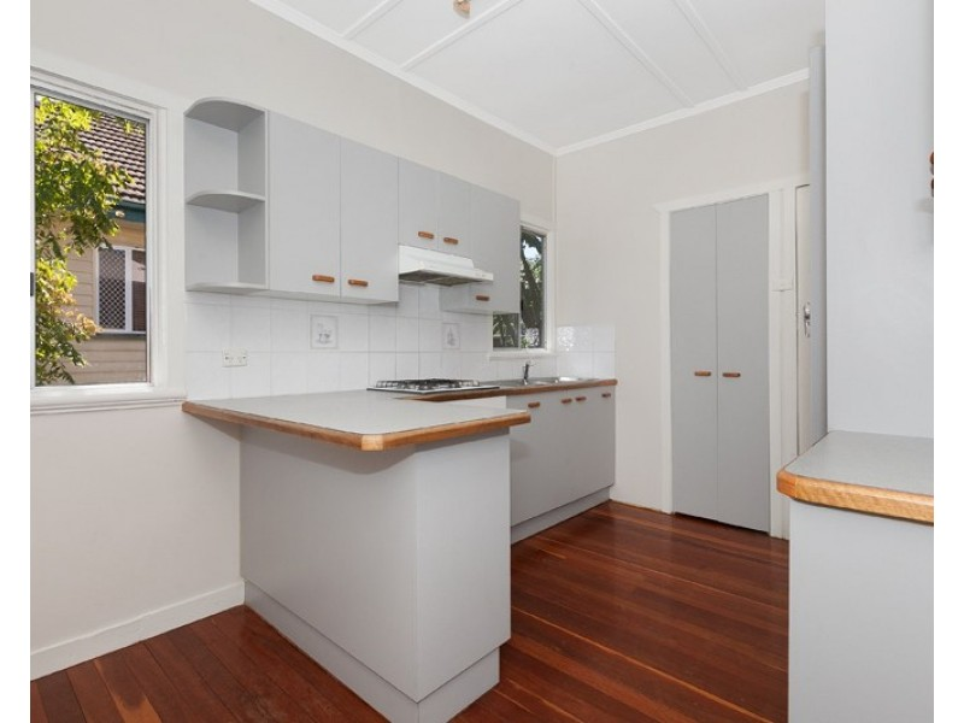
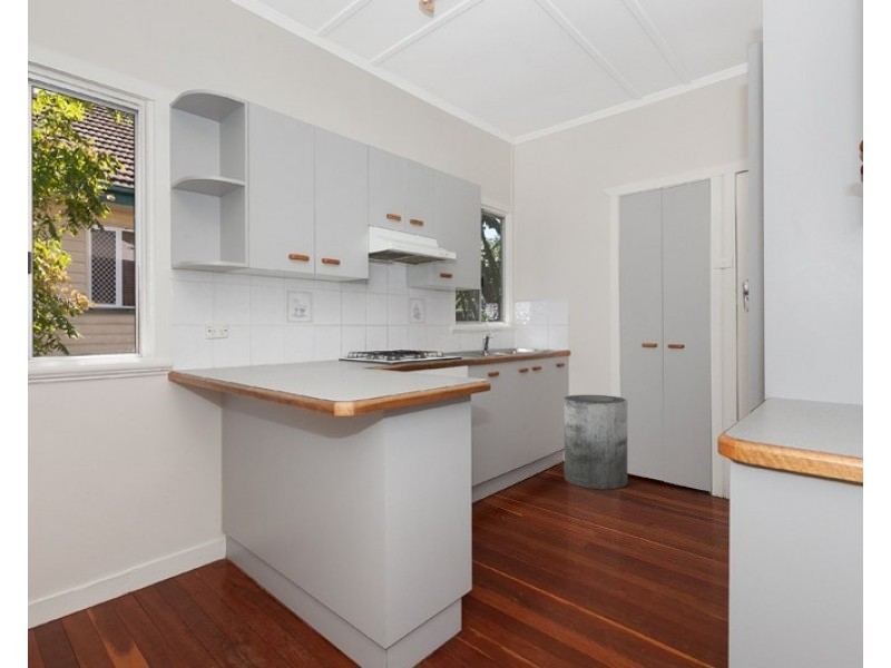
+ trash can [564,394,628,490]
